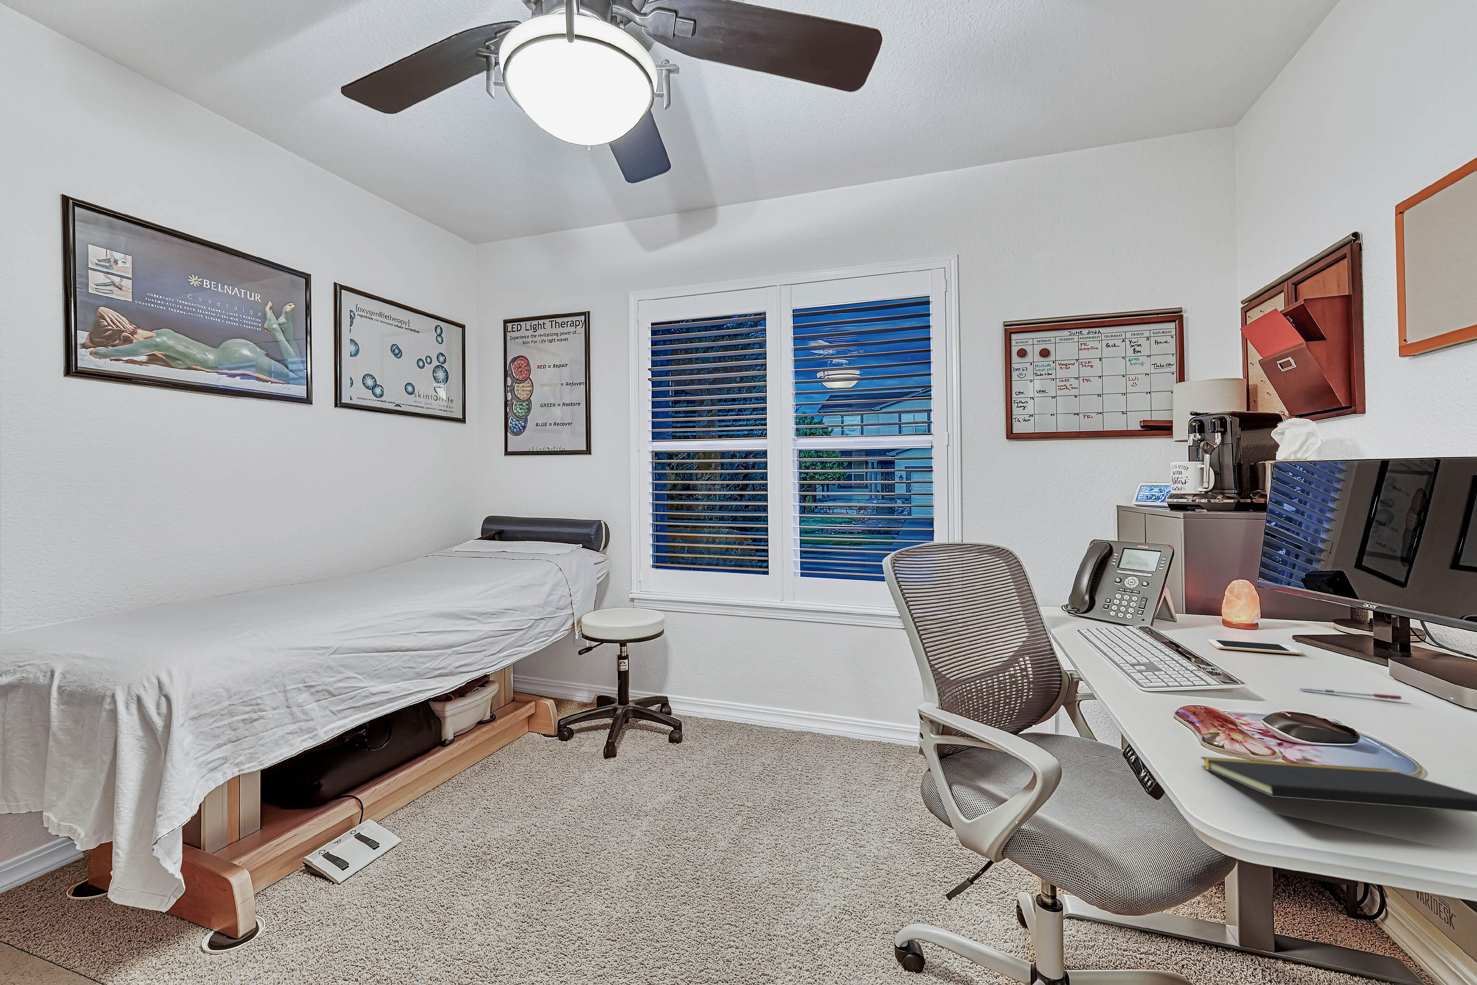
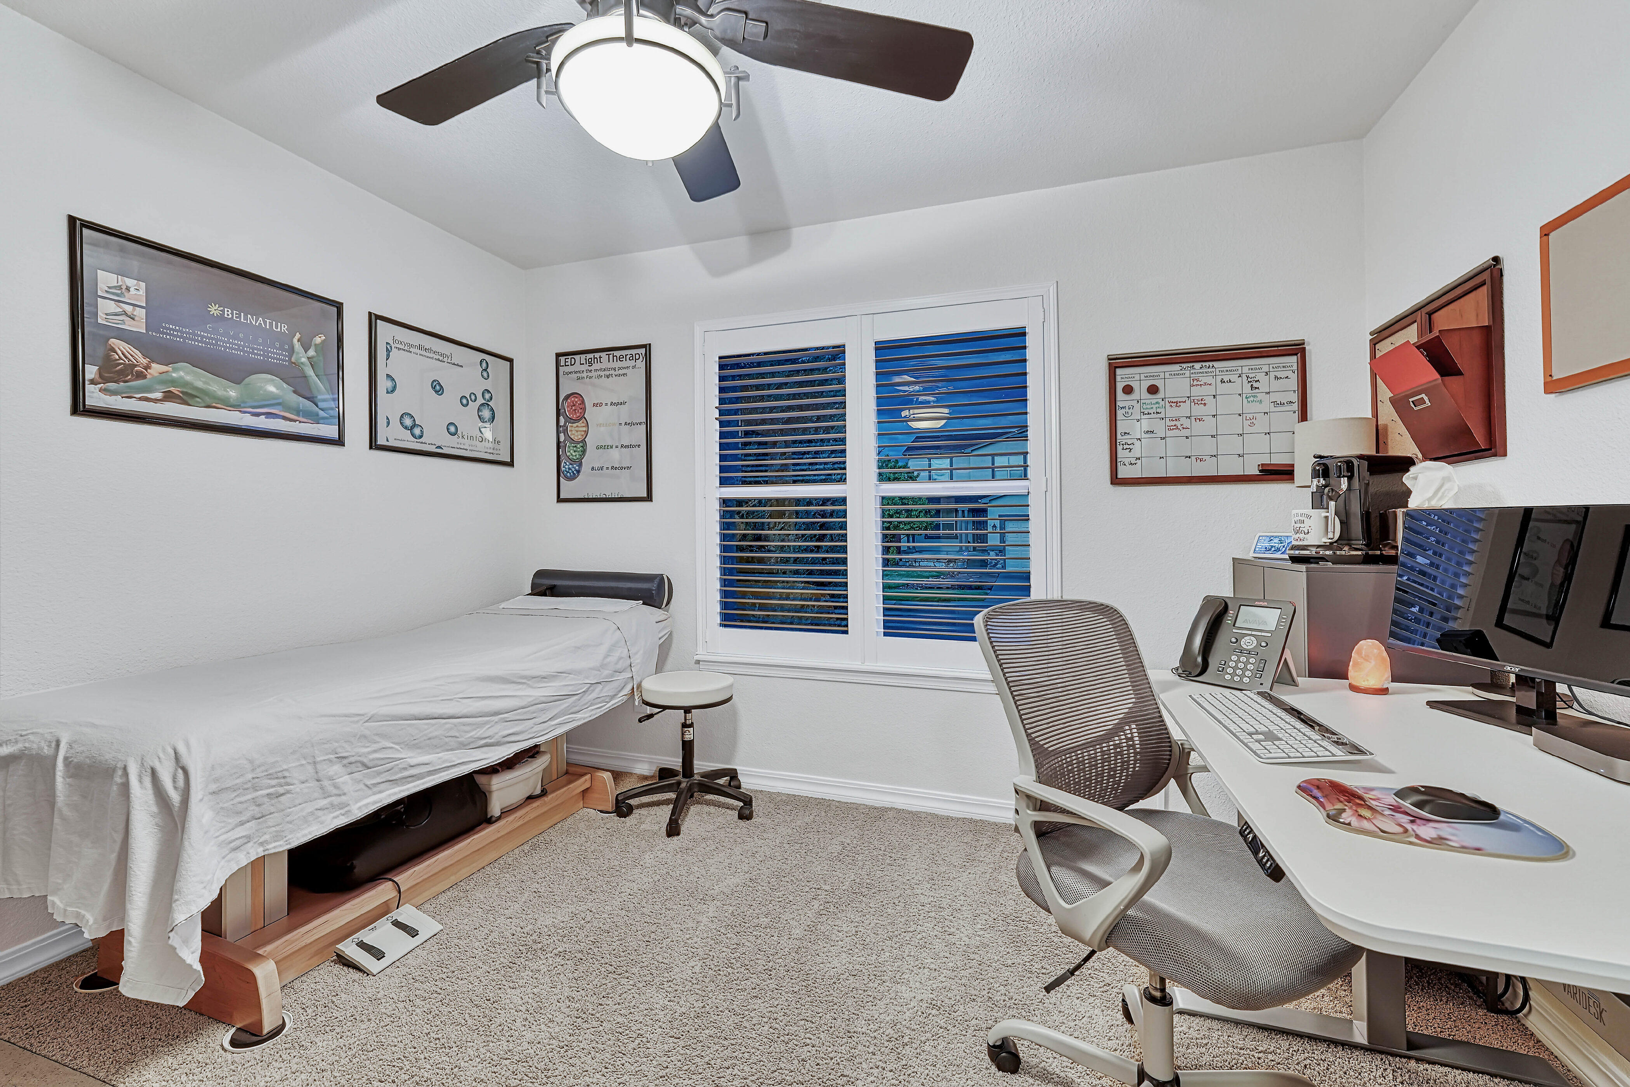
- pen [1299,688,1402,700]
- cell phone [1208,639,1302,655]
- notepad [1200,756,1477,812]
